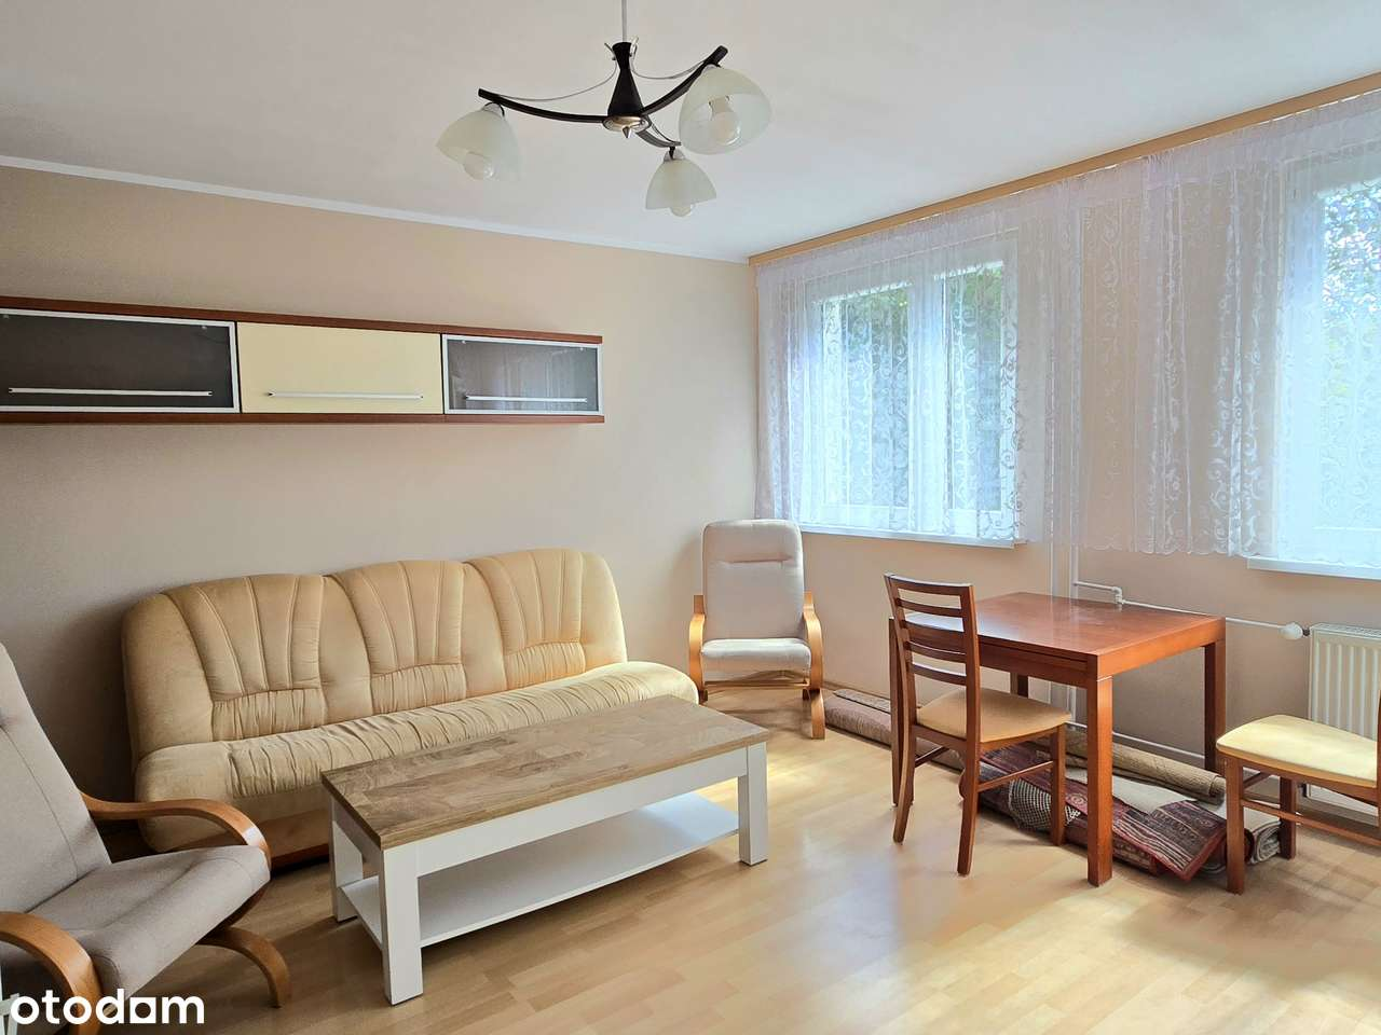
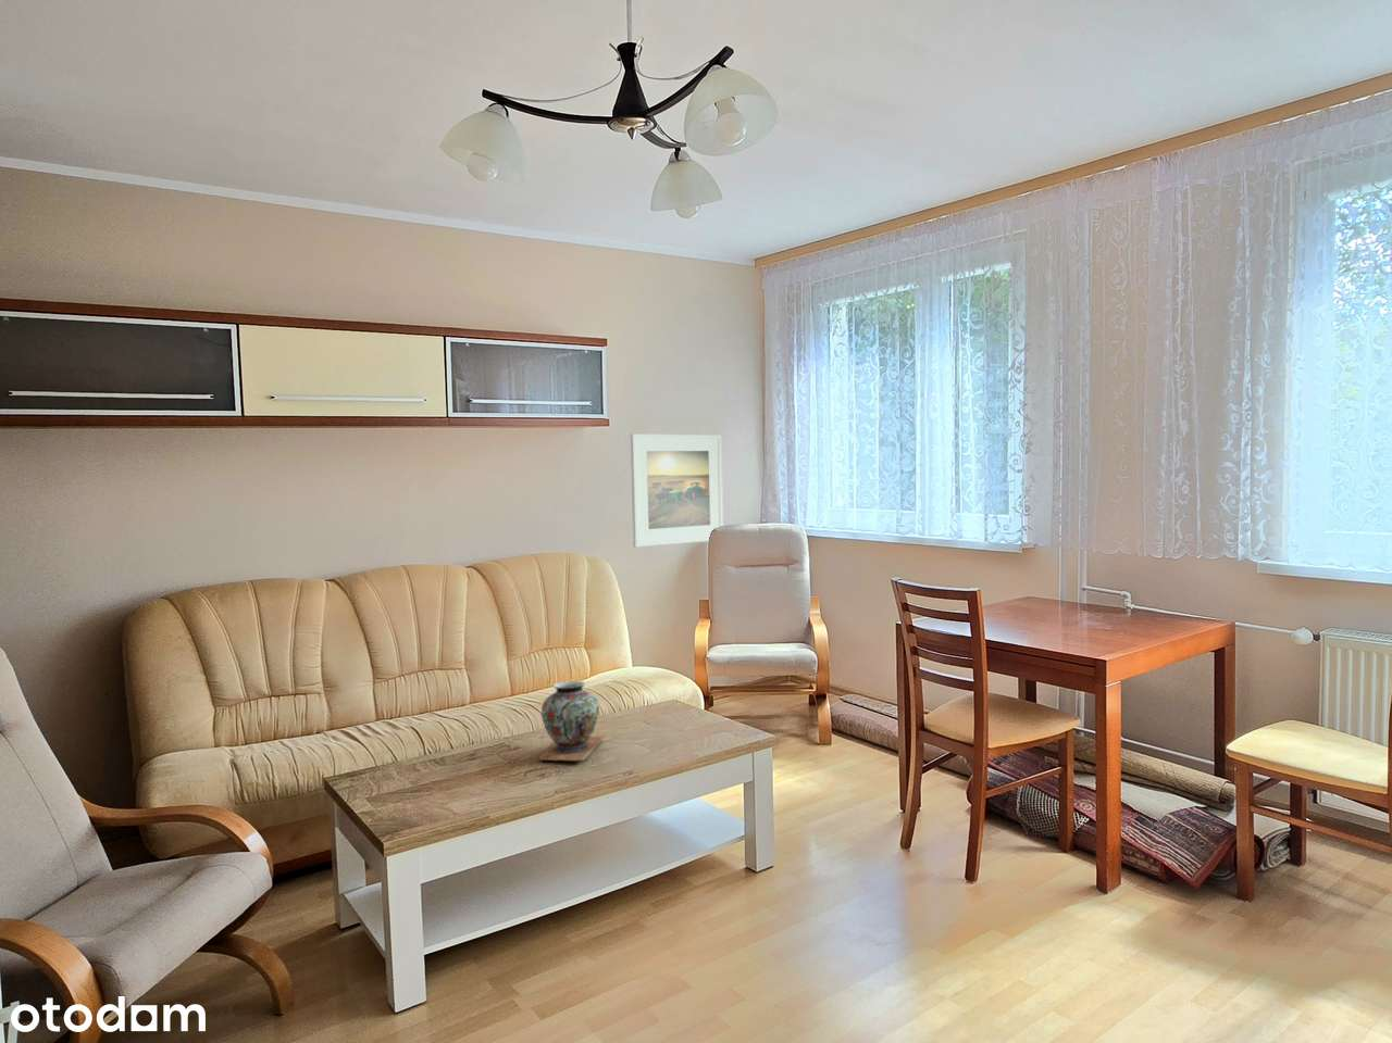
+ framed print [629,433,724,549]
+ decorative vase [538,680,605,761]
